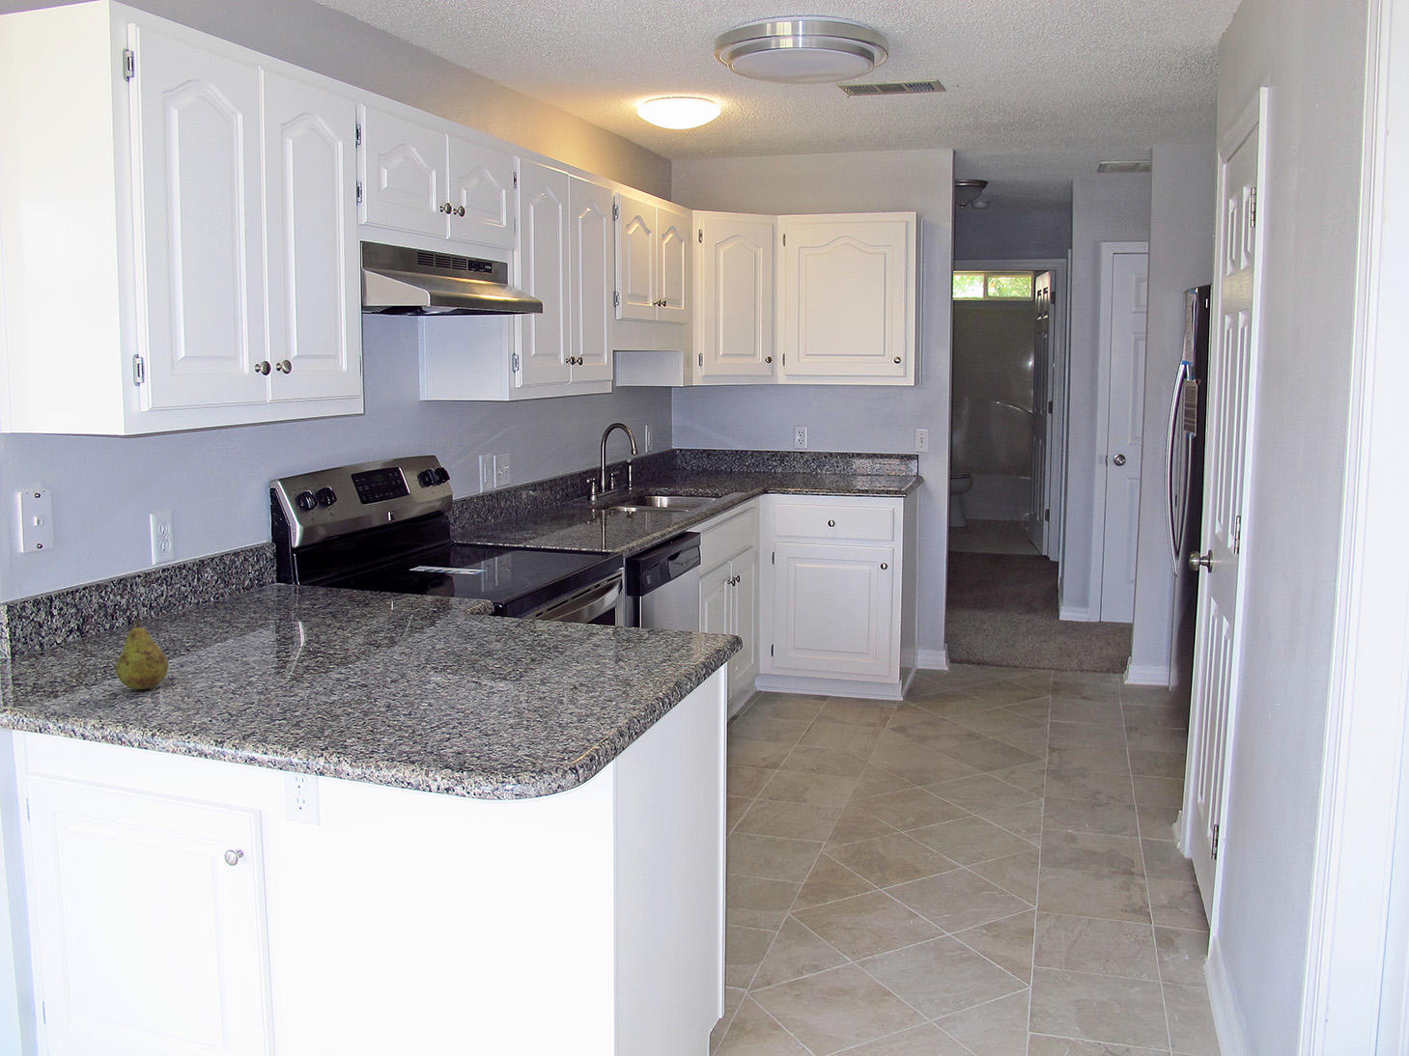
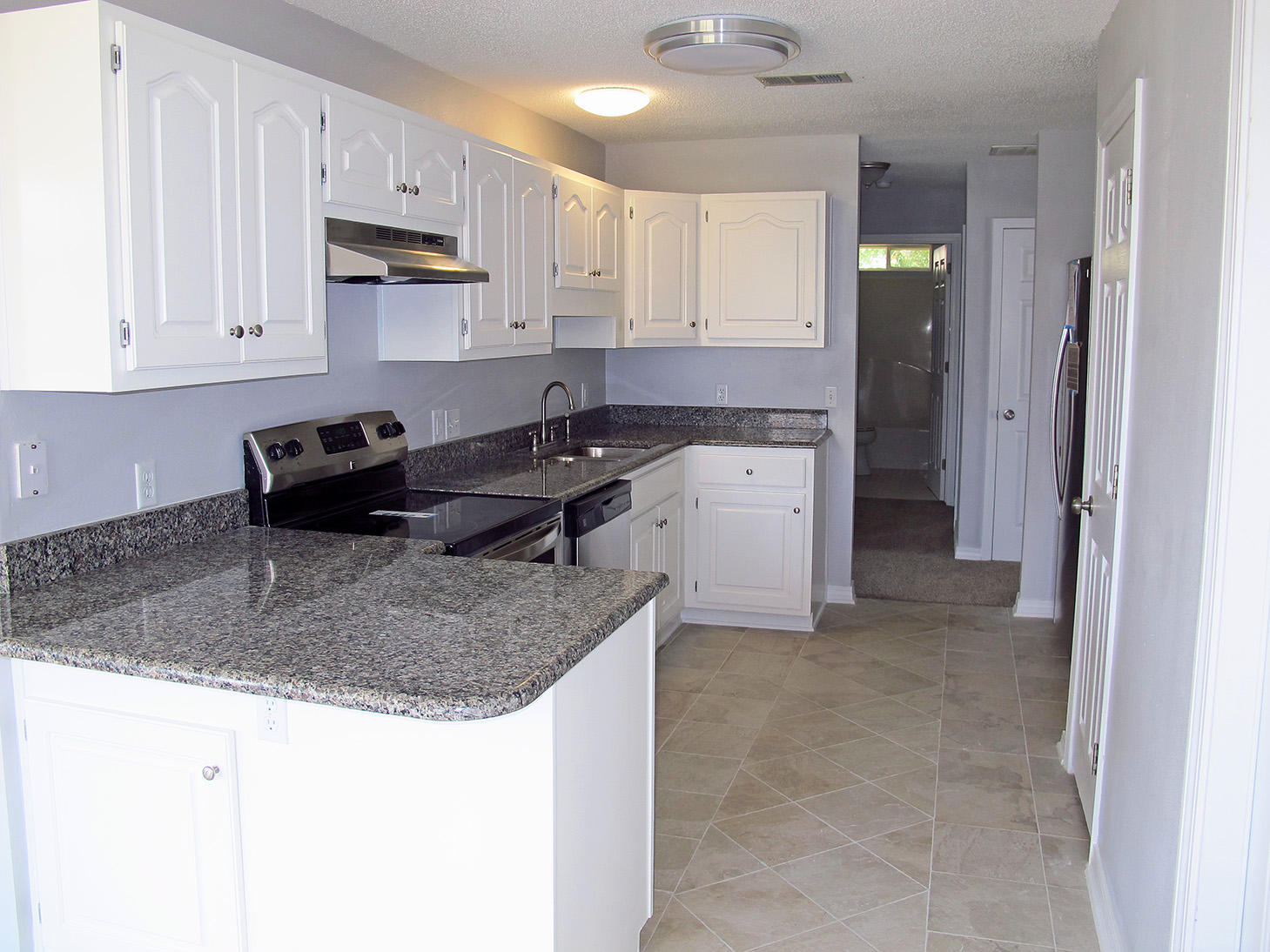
- fruit [115,618,169,690]
